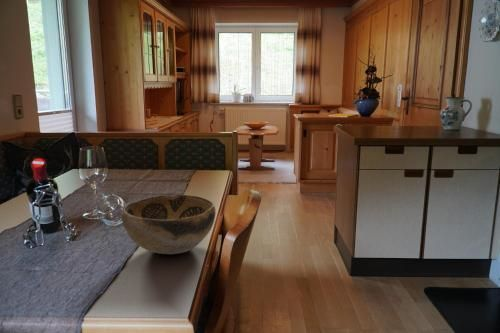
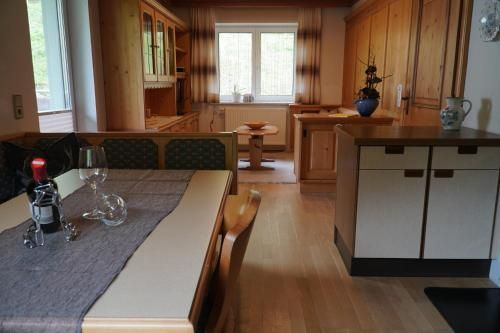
- decorative bowl [121,194,217,255]
